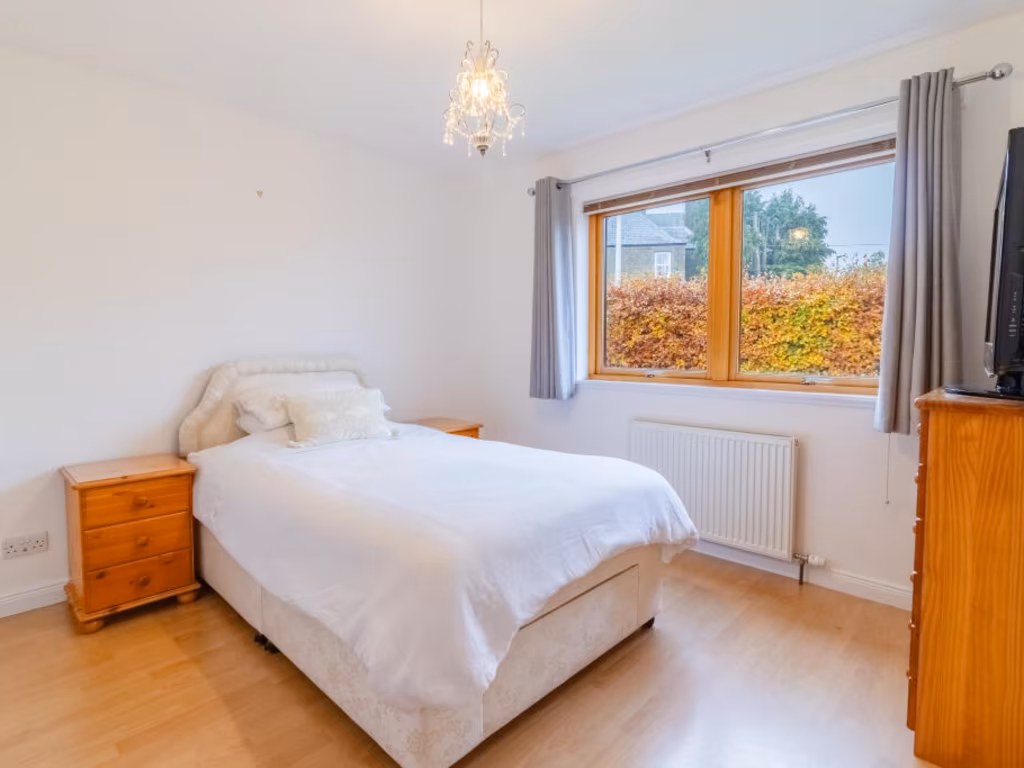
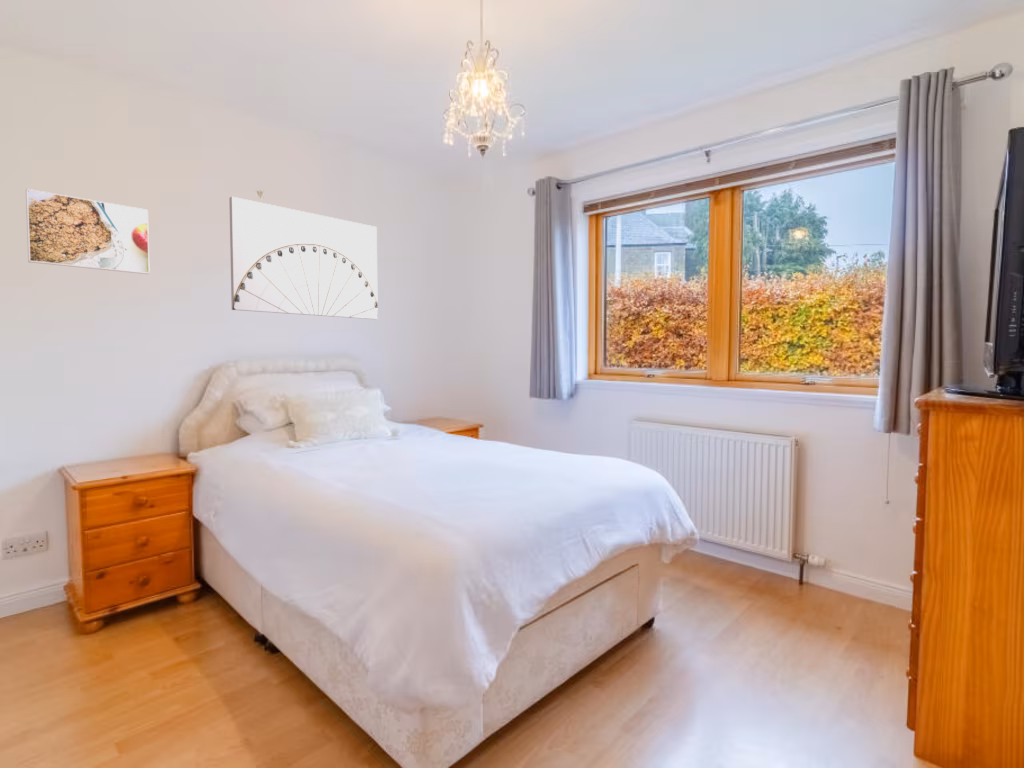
+ wall art [228,196,379,320]
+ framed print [25,188,151,275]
